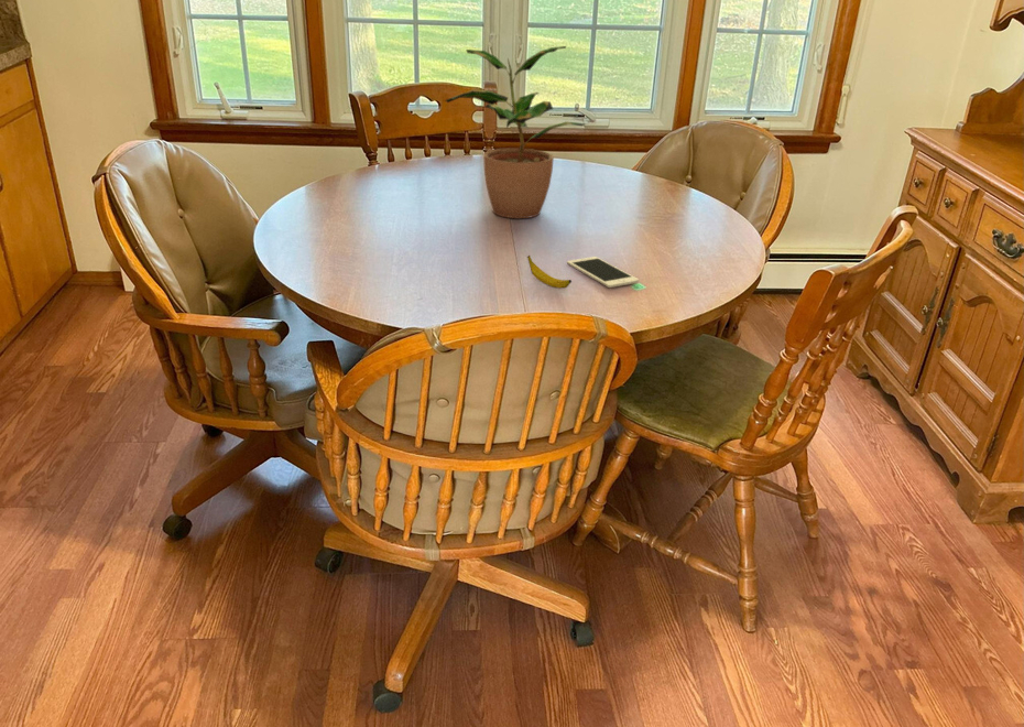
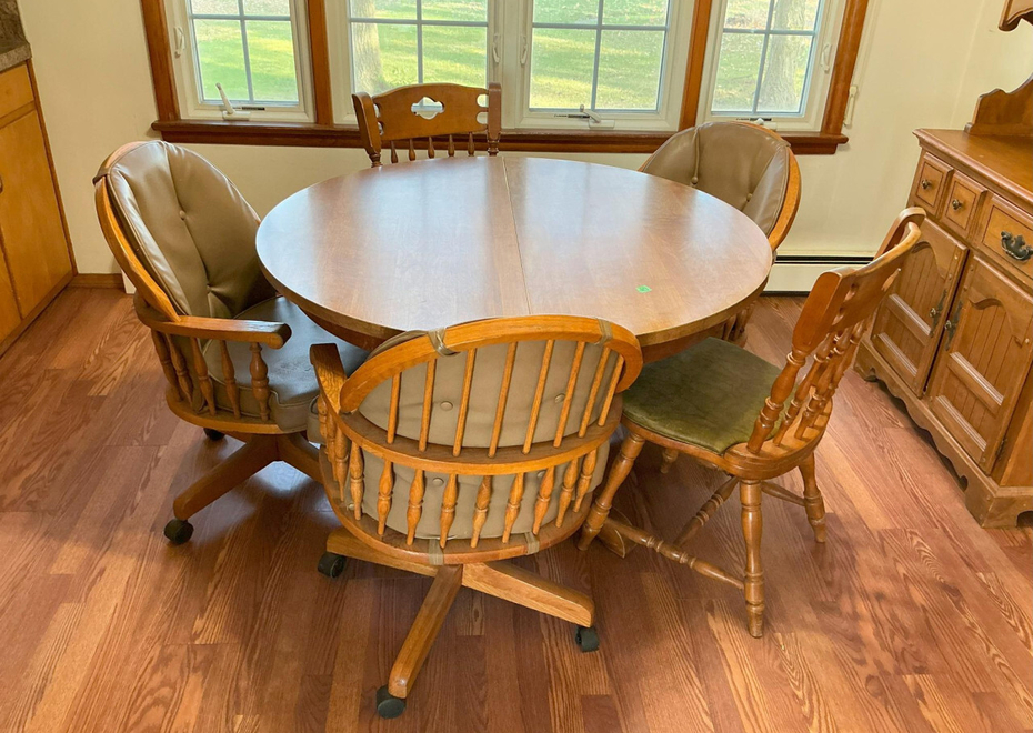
- cell phone [566,256,640,289]
- potted plant [445,45,590,219]
- banana [526,254,573,290]
